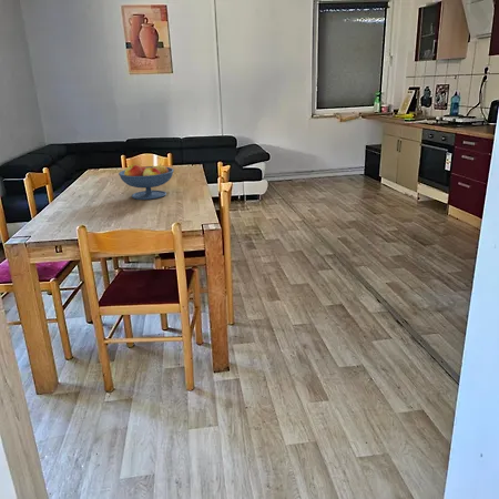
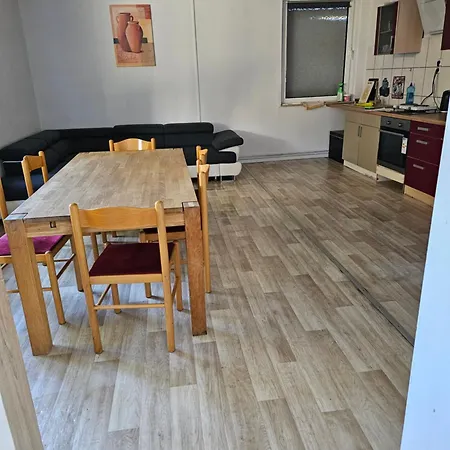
- fruit bowl [118,163,174,201]
